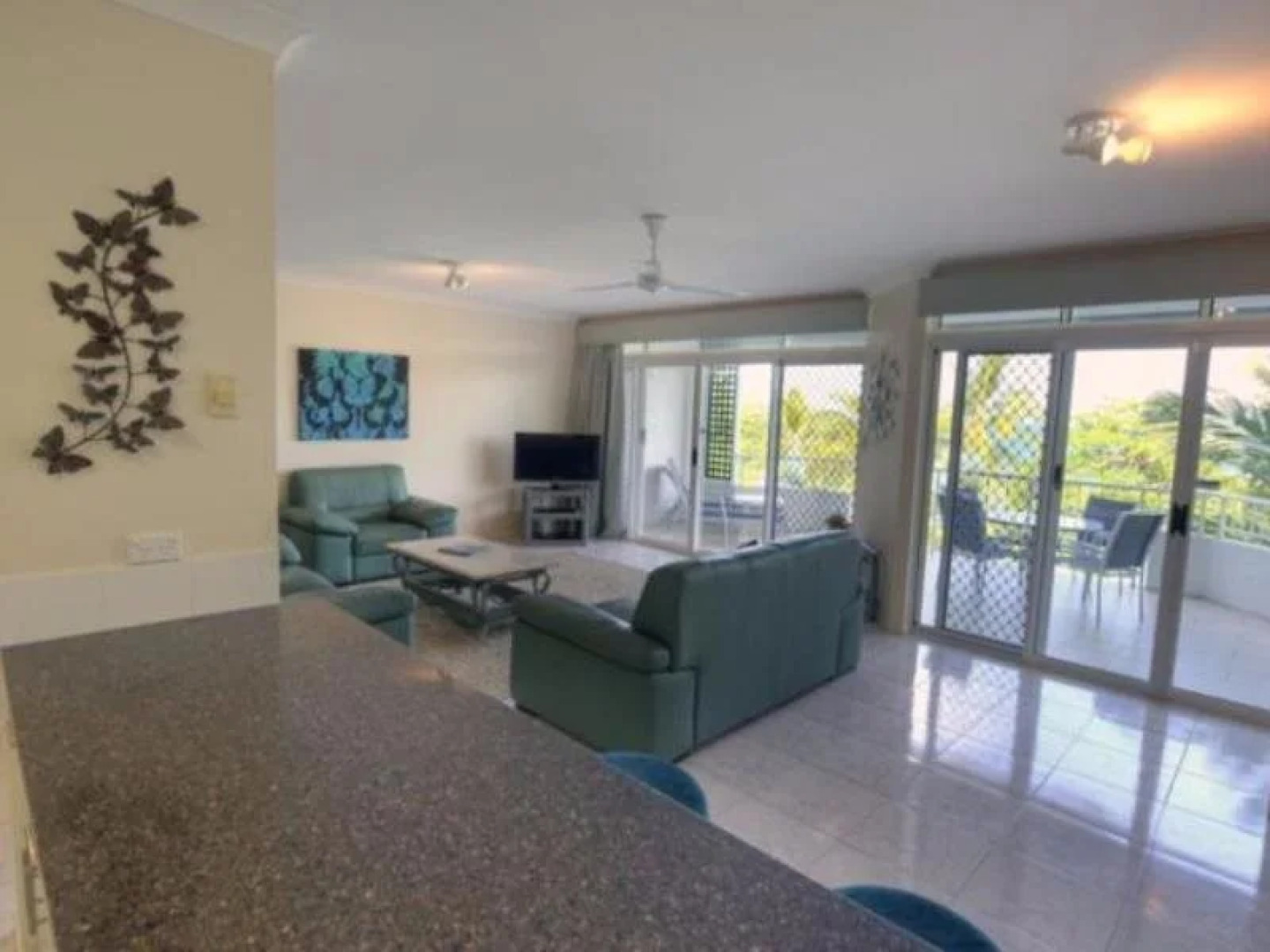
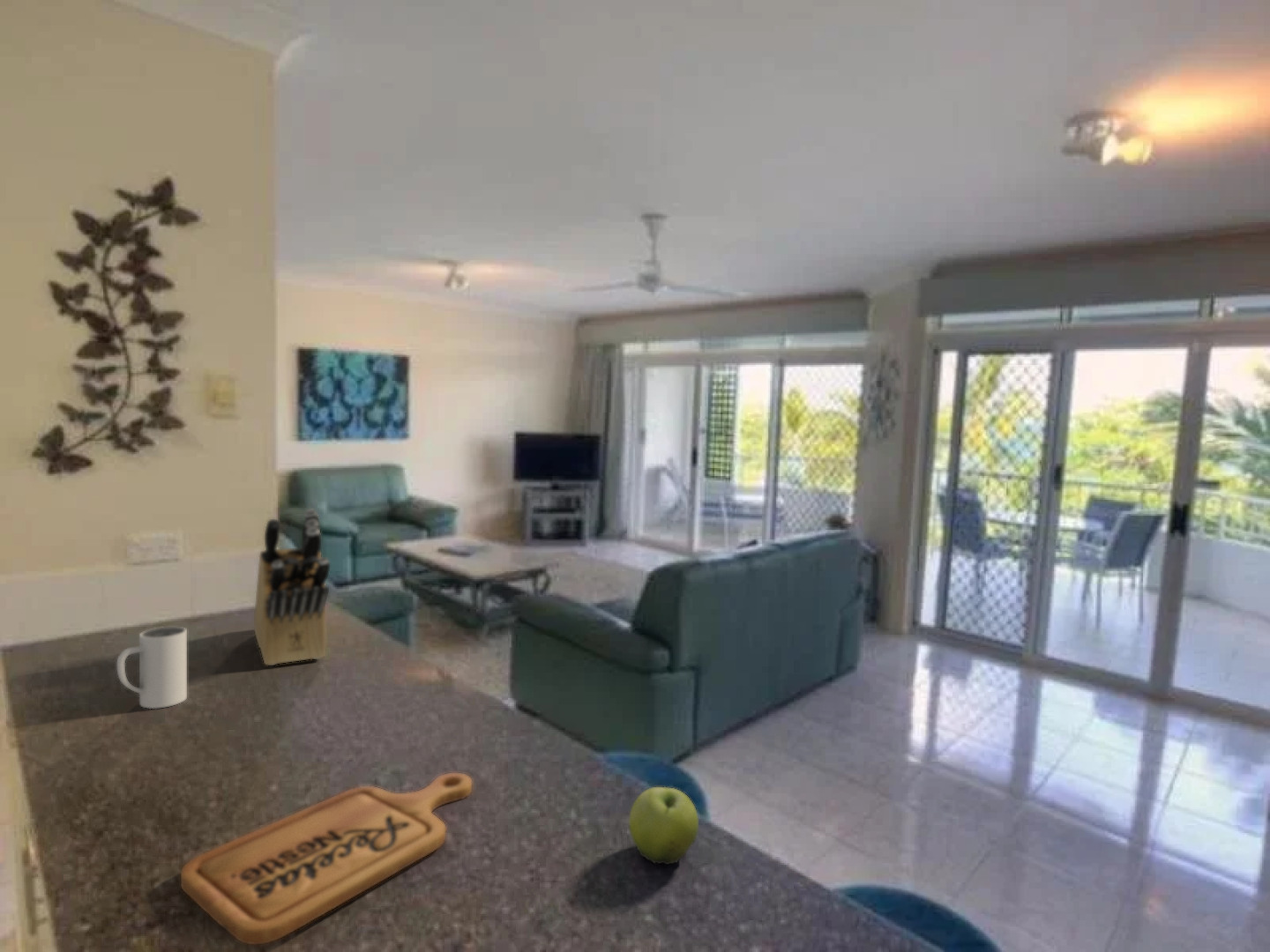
+ cutting board [180,772,473,946]
+ knife block [253,509,331,666]
+ fruit [628,786,699,866]
+ mug [116,626,188,710]
